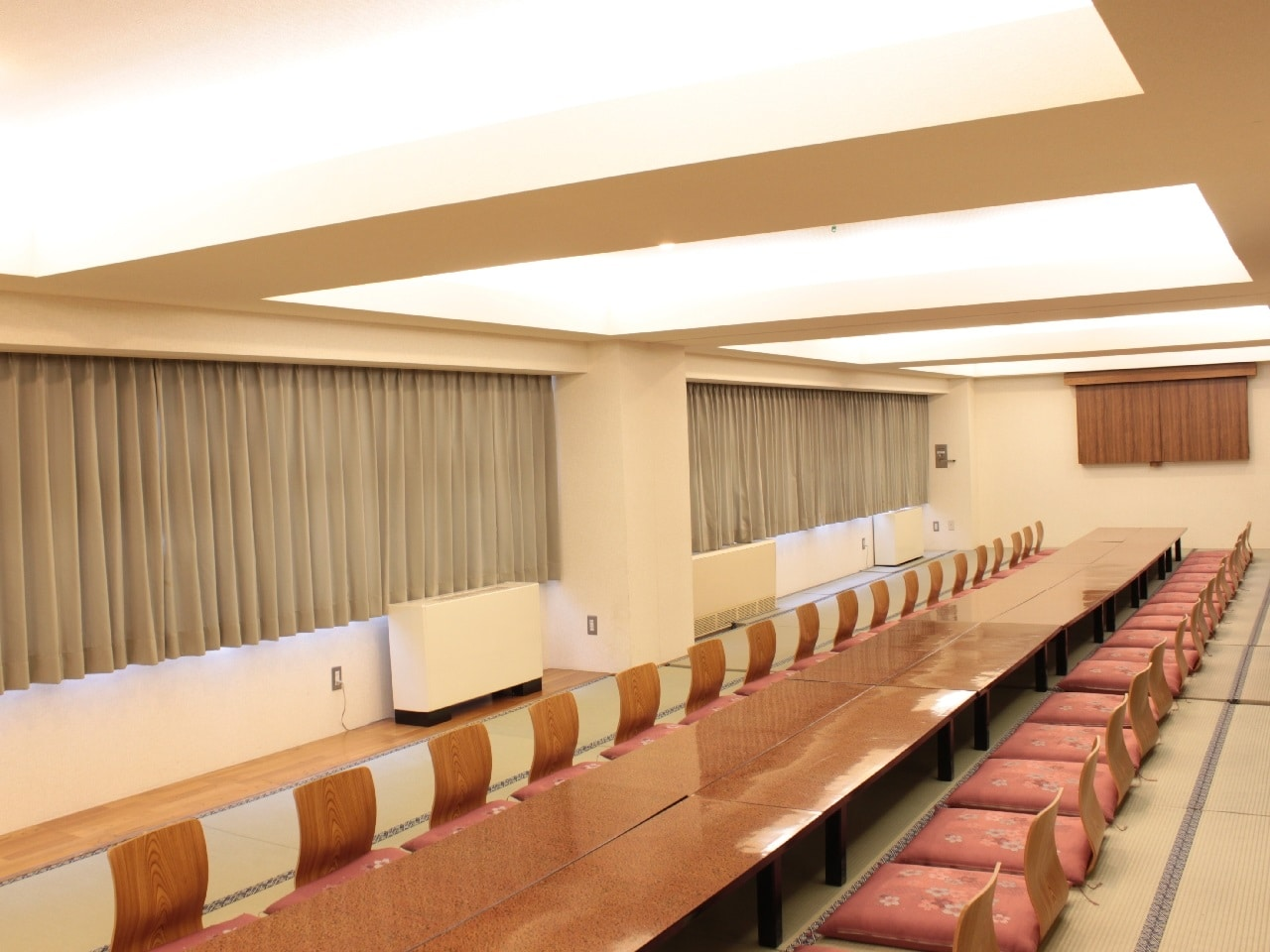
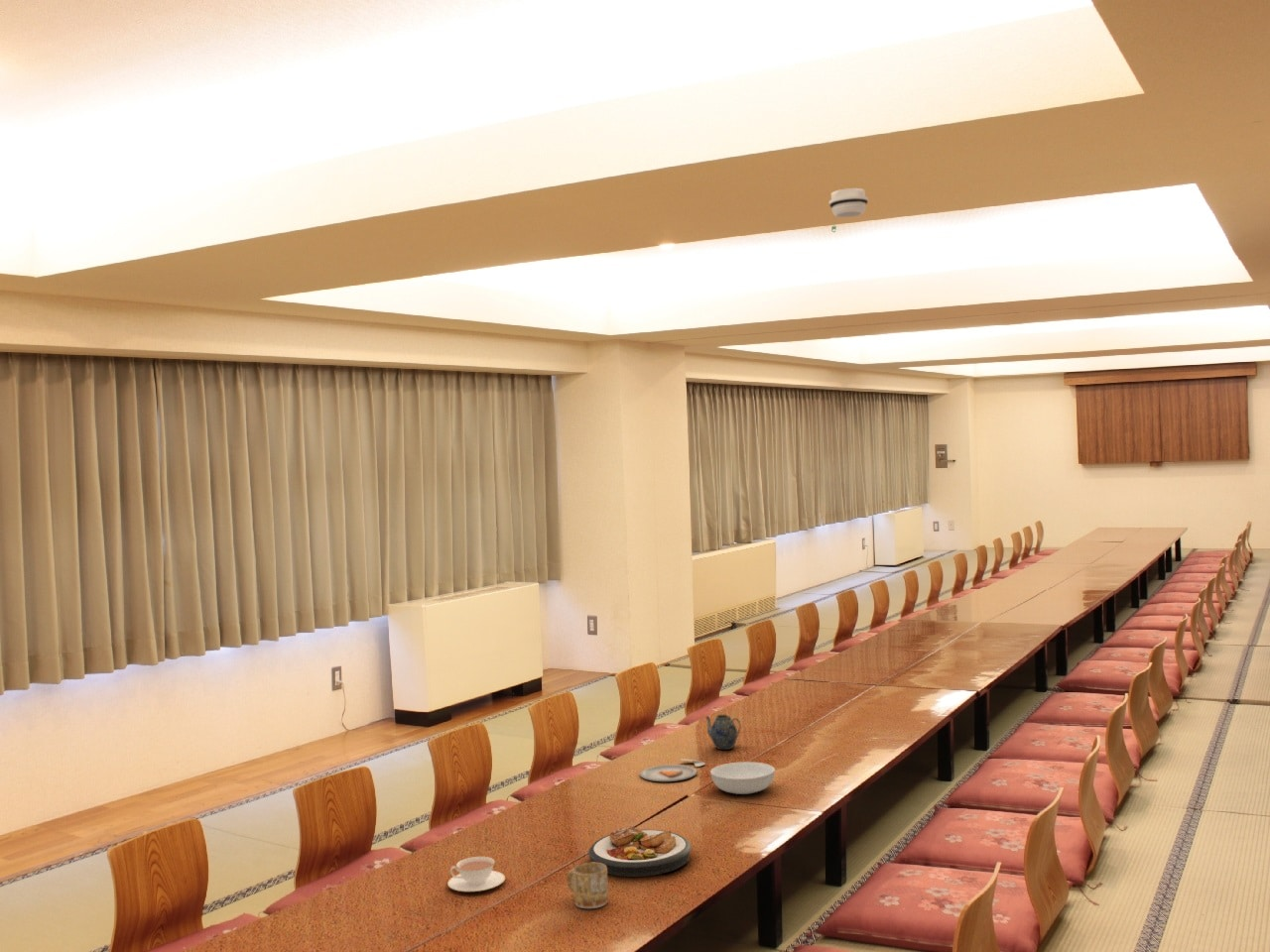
+ dinner plate [639,759,706,782]
+ serving bowl [709,761,776,795]
+ plate [587,825,693,878]
+ teapot [704,713,742,751]
+ smoke detector [828,187,869,218]
+ teacup [446,856,506,892]
+ mug [566,862,609,909]
